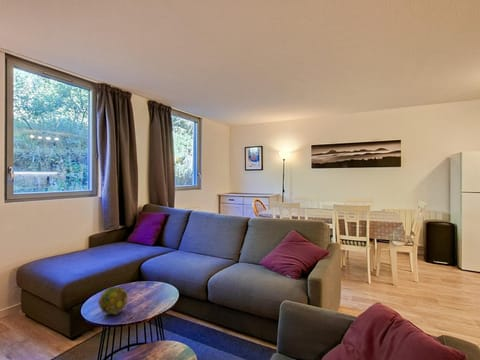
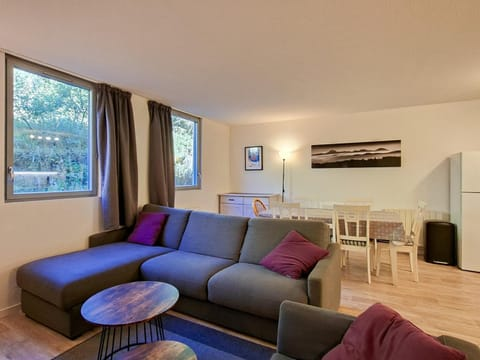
- decorative ball [97,286,129,316]
